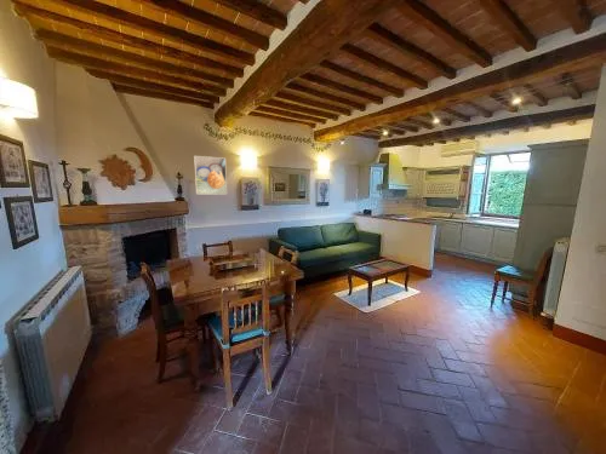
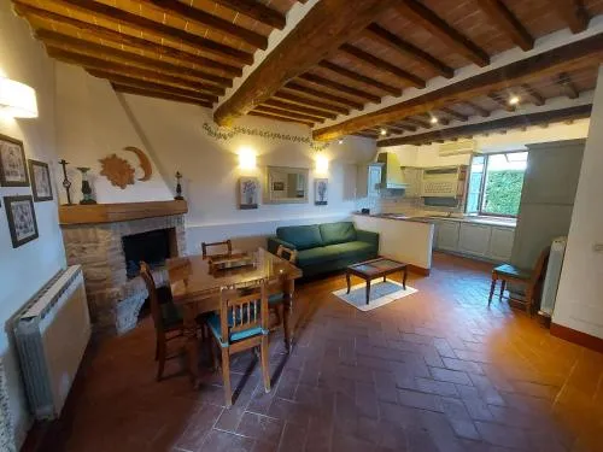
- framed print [193,155,228,195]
